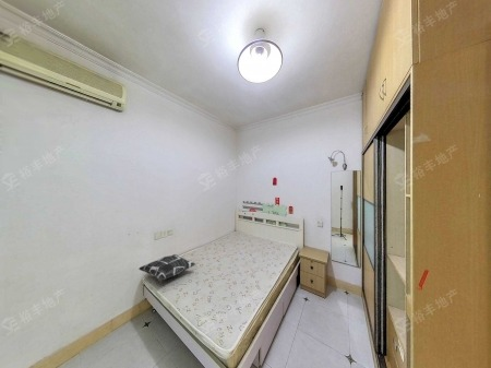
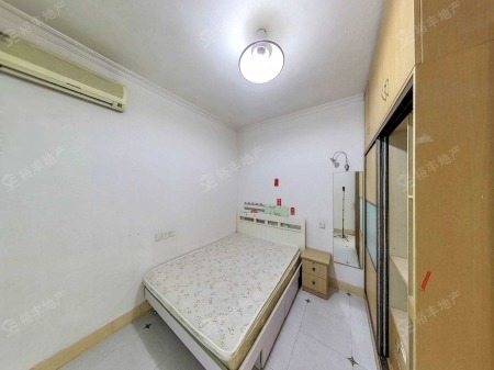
- decorative pillow [137,253,196,283]
